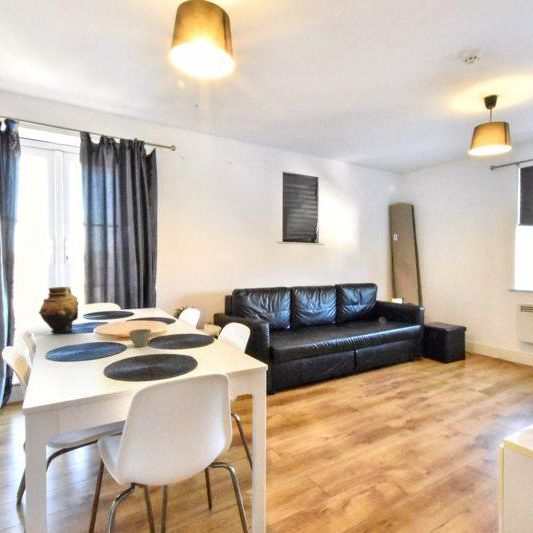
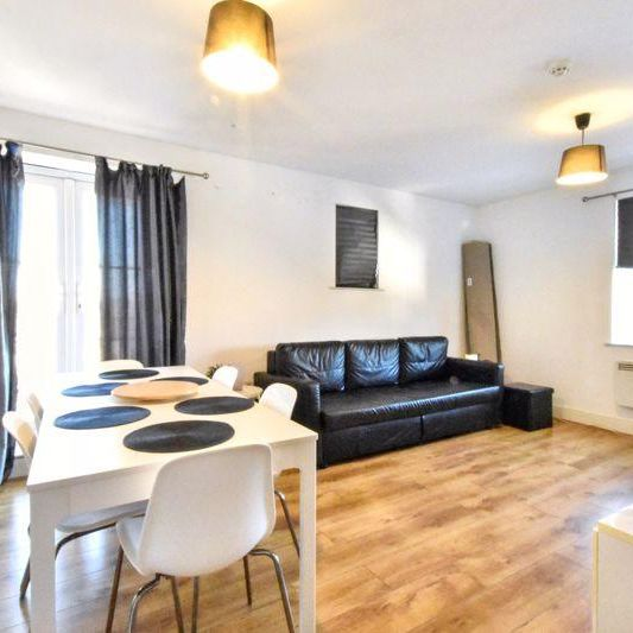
- vase [38,286,79,334]
- flower pot [128,328,152,348]
